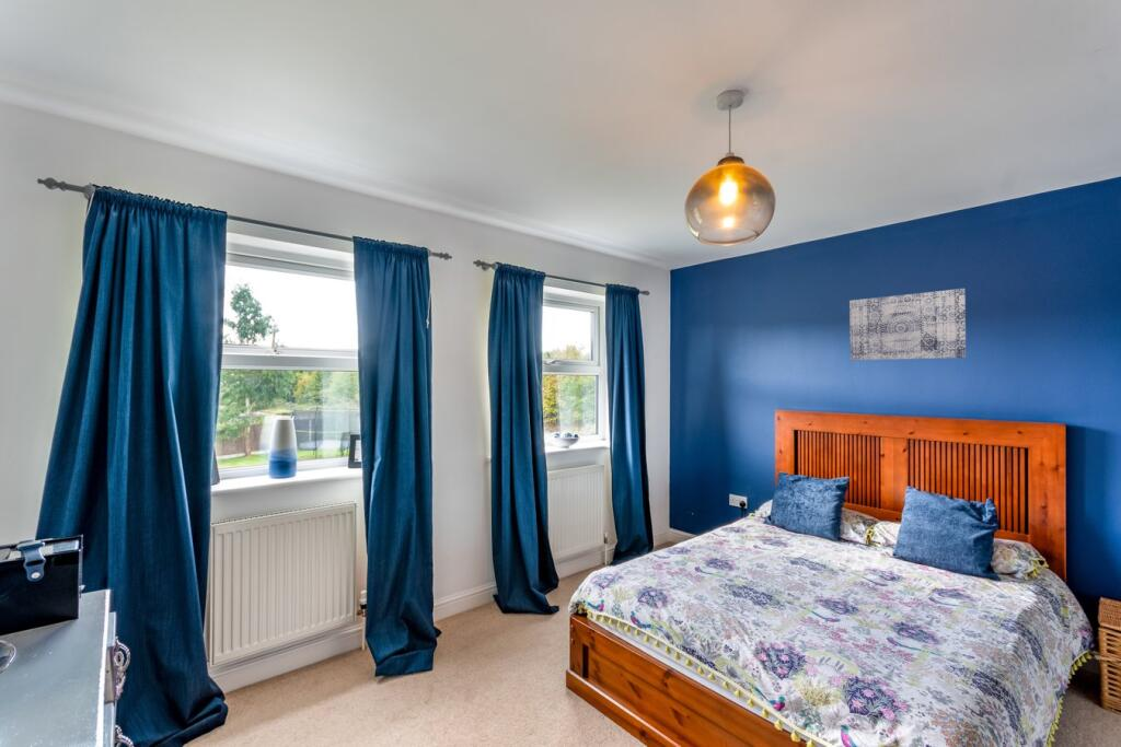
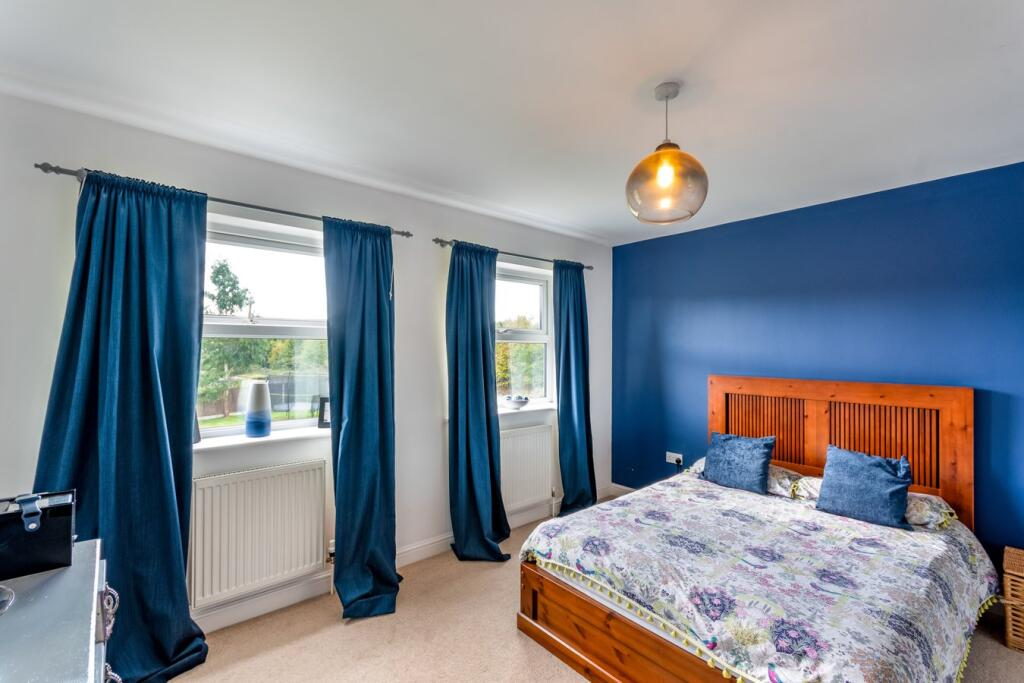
- wall art [848,288,967,361]
